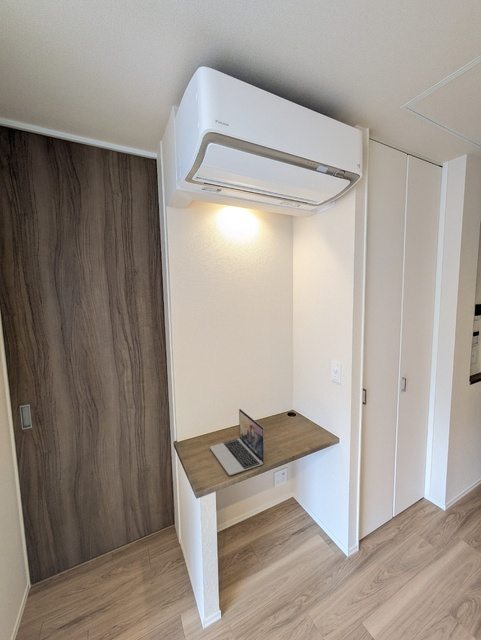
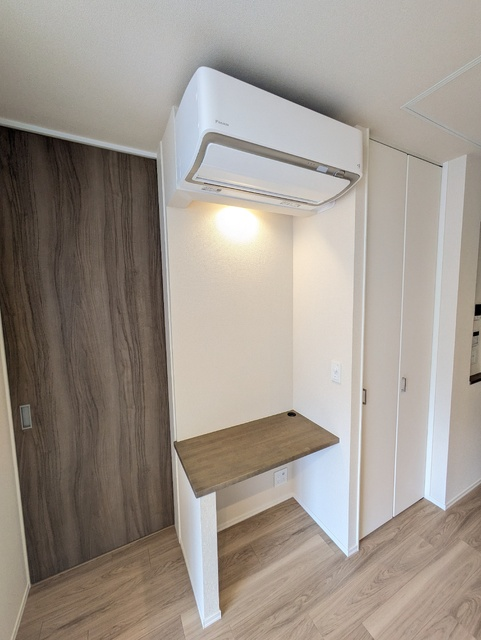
- laptop [209,408,265,476]
